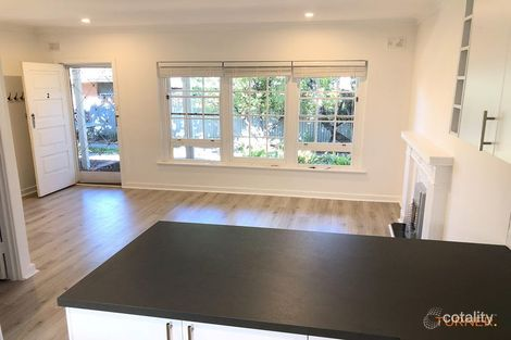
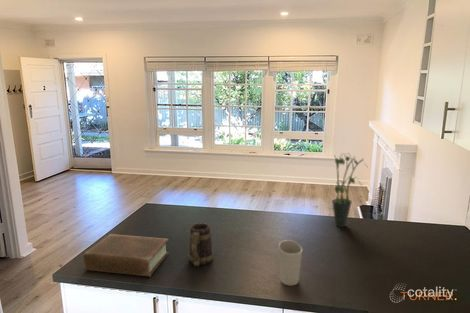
+ mug [187,222,214,267]
+ potted plant [331,152,370,228]
+ book [82,233,170,278]
+ cup [278,239,304,287]
